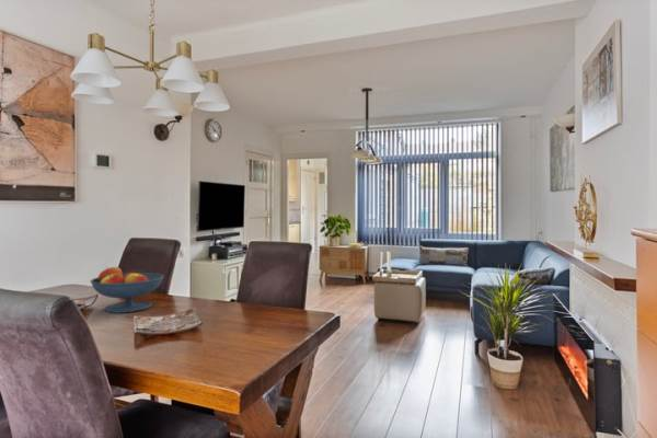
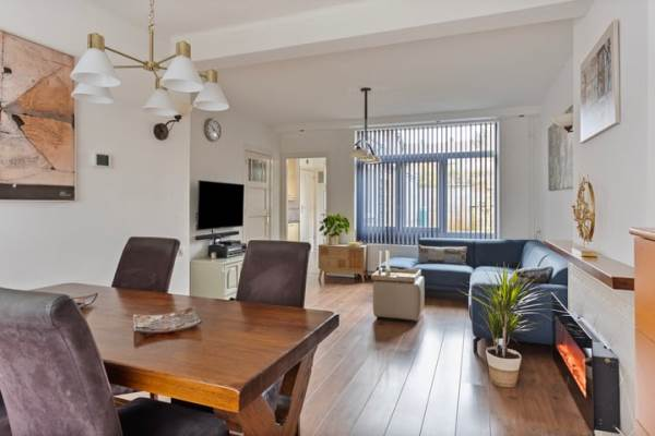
- fruit bowl [90,266,164,314]
